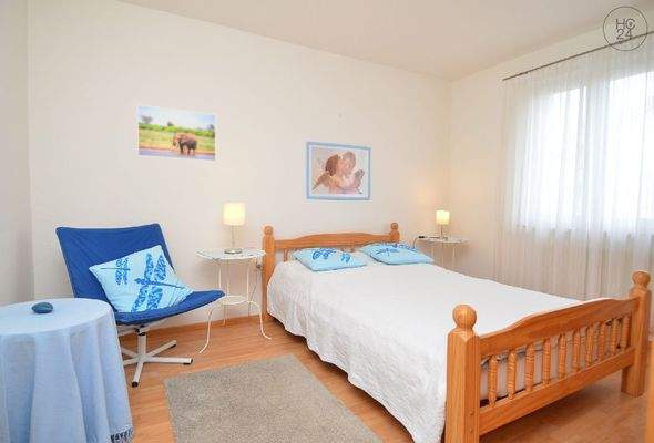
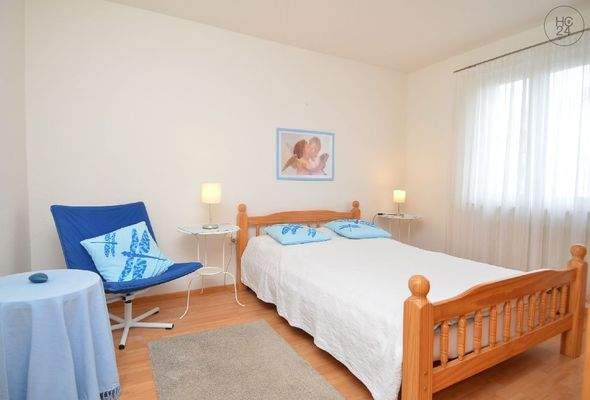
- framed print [136,103,217,163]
